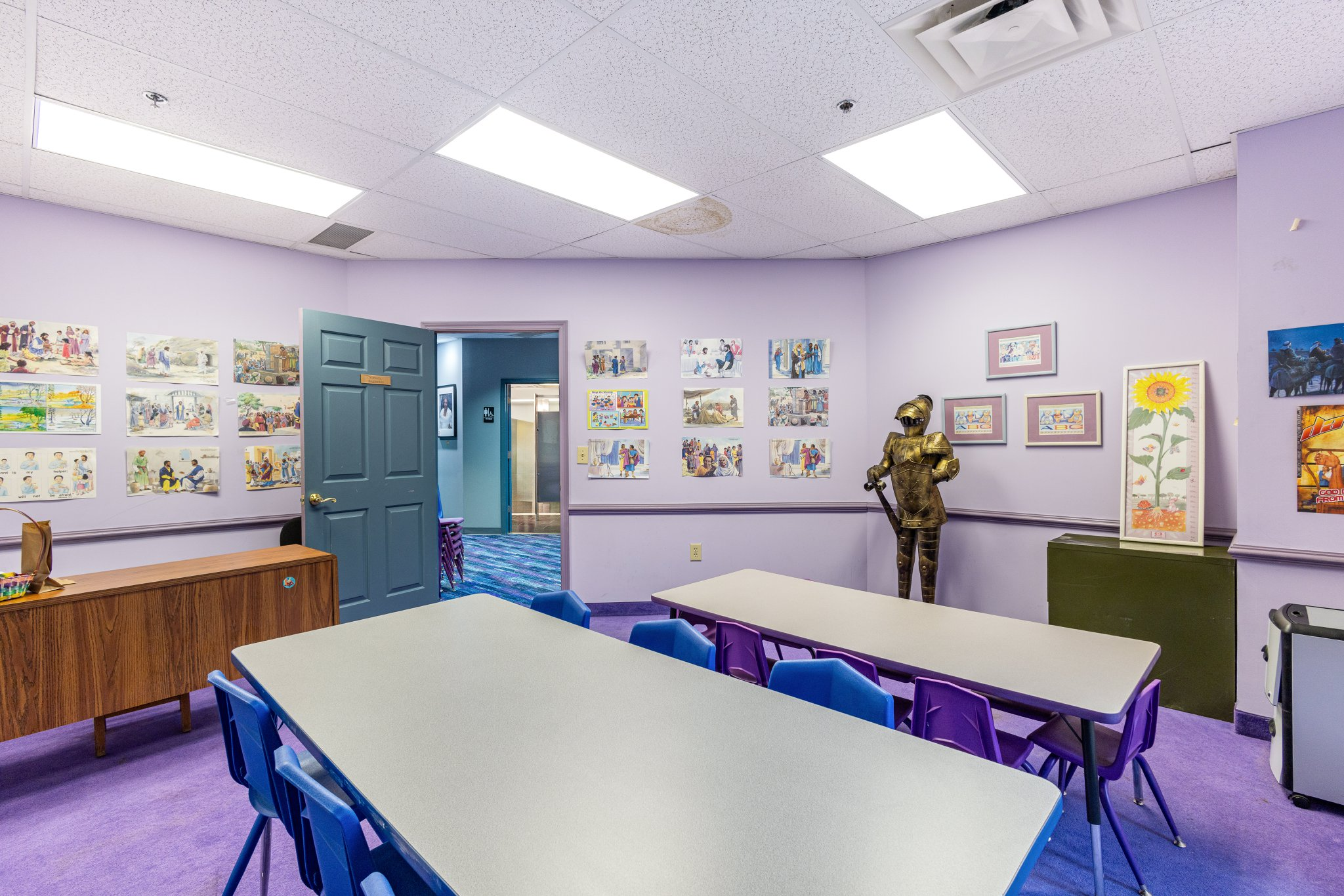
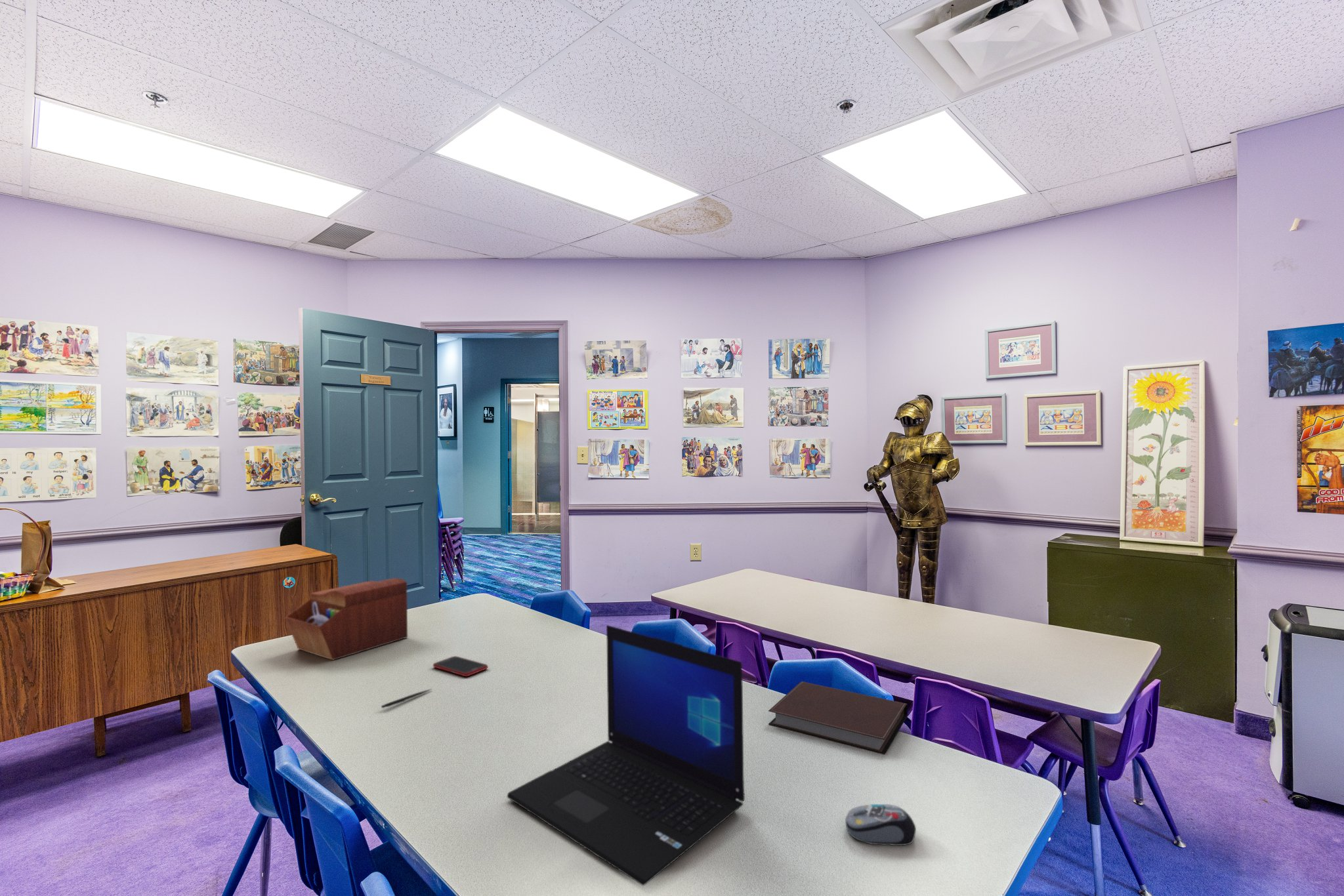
+ laptop [507,624,745,886]
+ sewing box [284,577,408,661]
+ cell phone [432,655,488,677]
+ notebook [768,681,908,755]
+ computer mouse [845,804,917,846]
+ pen [381,688,433,709]
